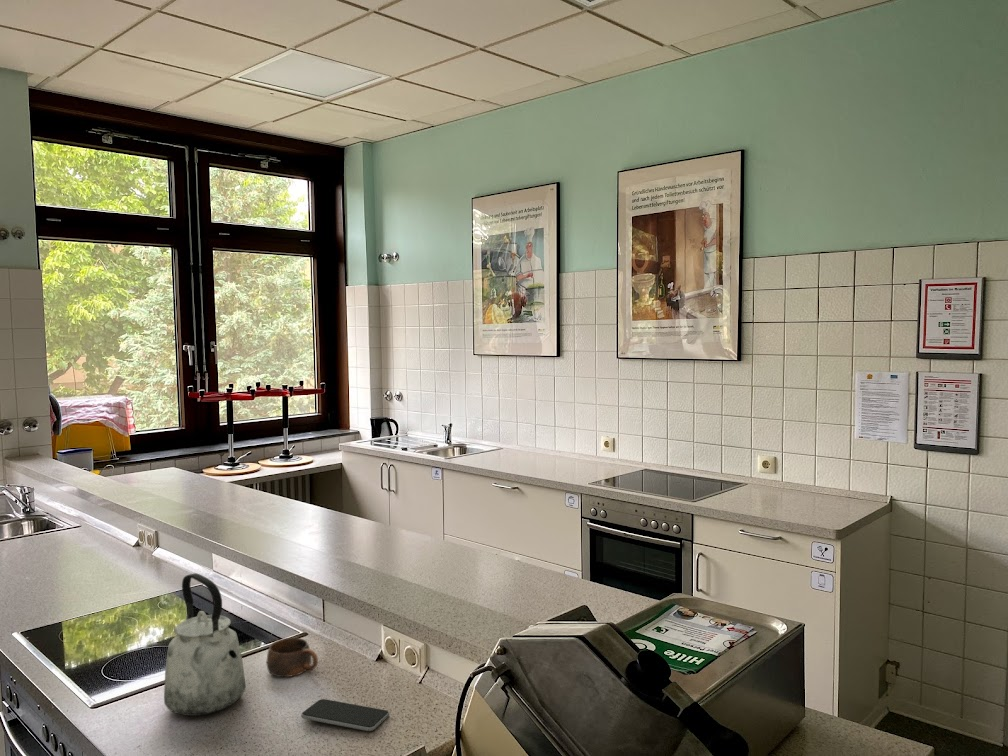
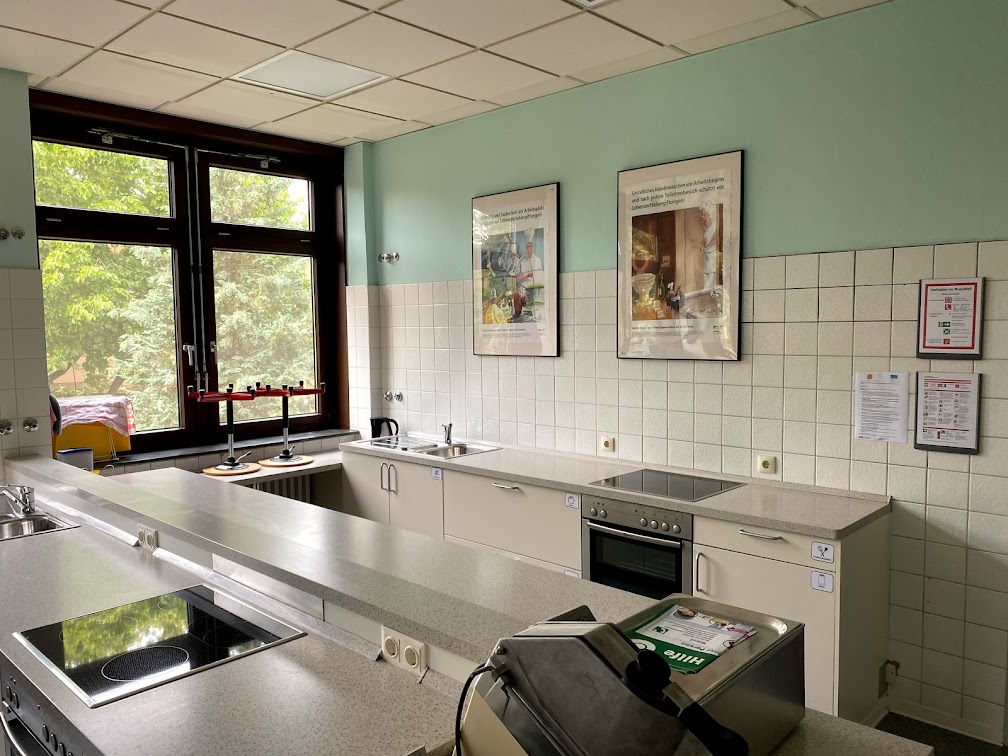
- kettle [163,572,247,717]
- cup [266,637,319,678]
- smartphone [300,698,390,732]
